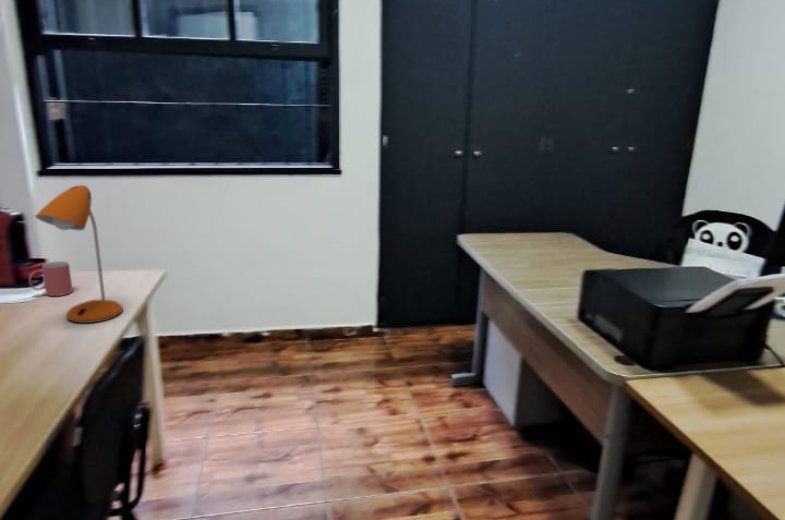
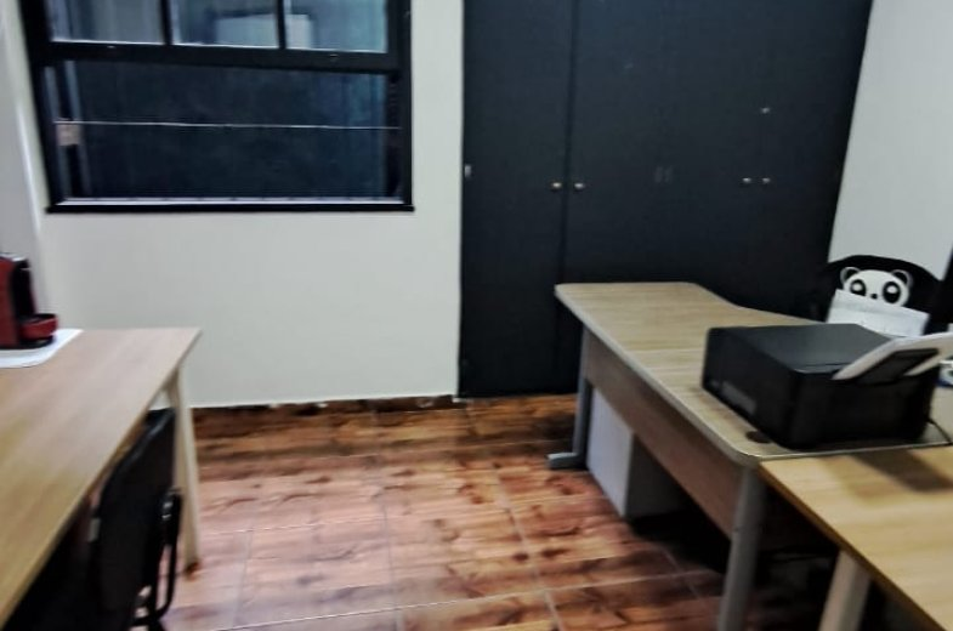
- desk lamp [34,184,124,324]
- mug [28,260,74,297]
